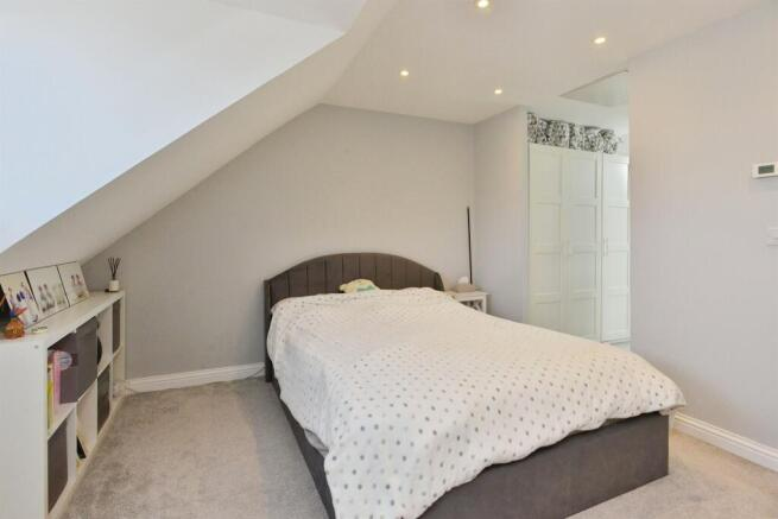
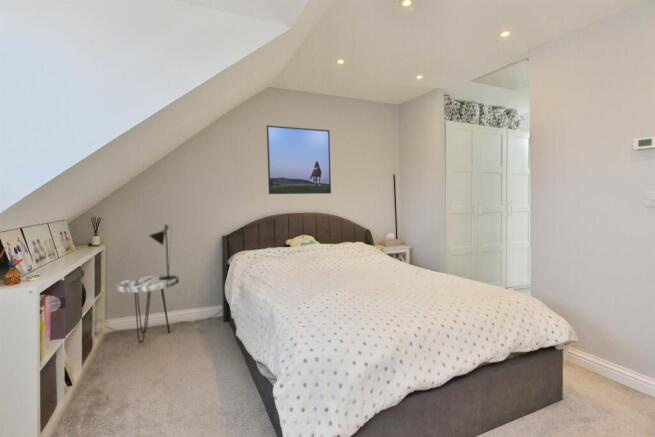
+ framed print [266,124,332,195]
+ table lamp [147,223,178,280]
+ side table [115,274,180,343]
